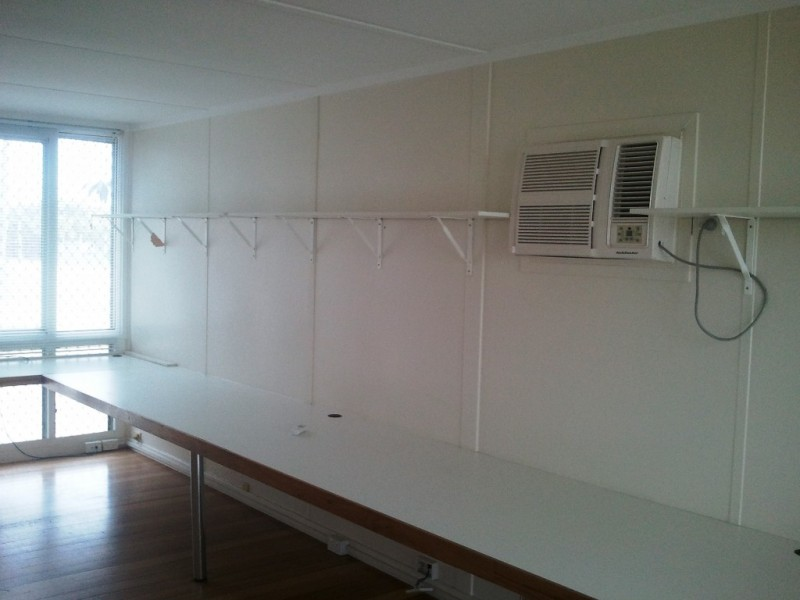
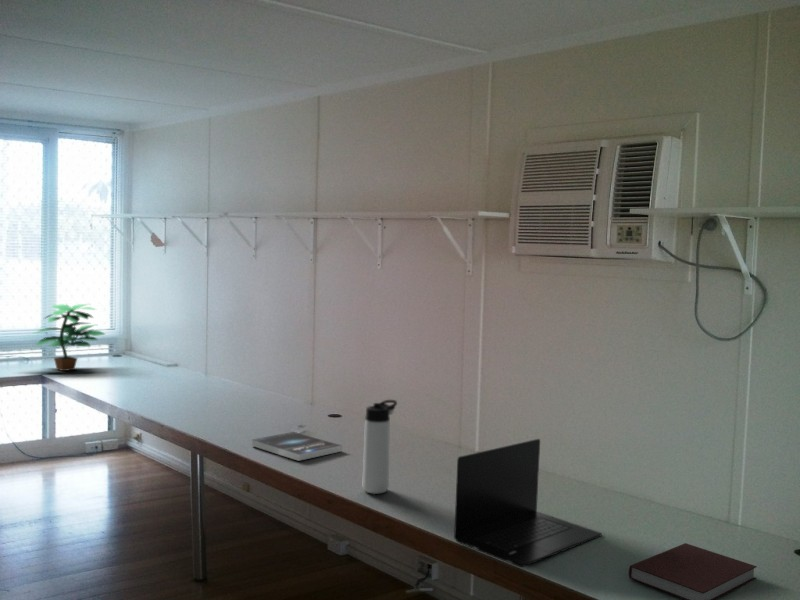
+ thermos bottle [362,399,398,495]
+ potted plant [32,303,106,372]
+ book [251,431,343,462]
+ notebook [628,542,758,600]
+ laptop [453,438,603,568]
